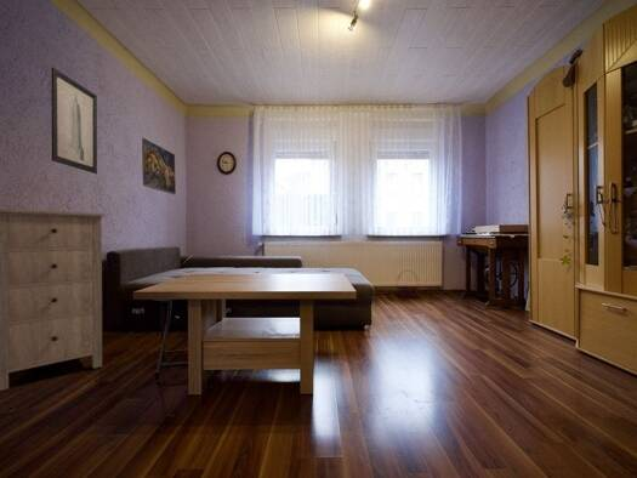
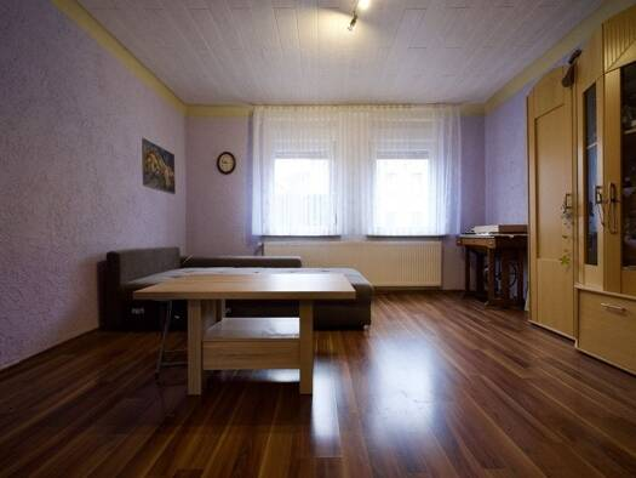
- wall art [51,67,98,175]
- basket [393,269,422,298]
- storage cabinet [0,207,107,392]
